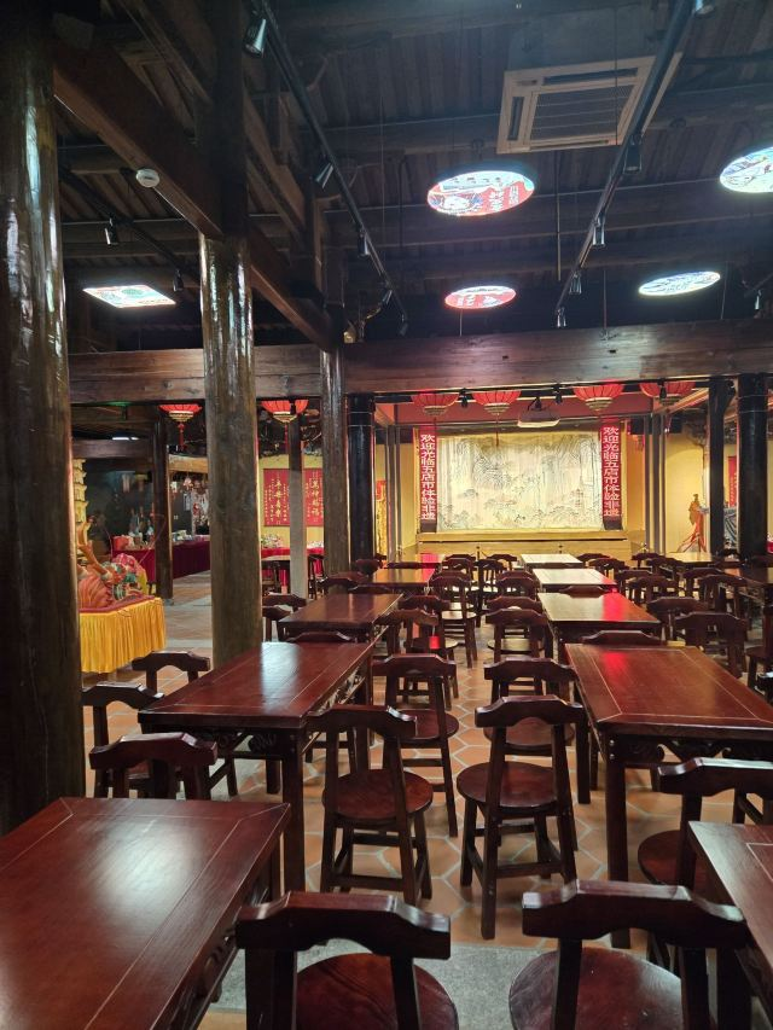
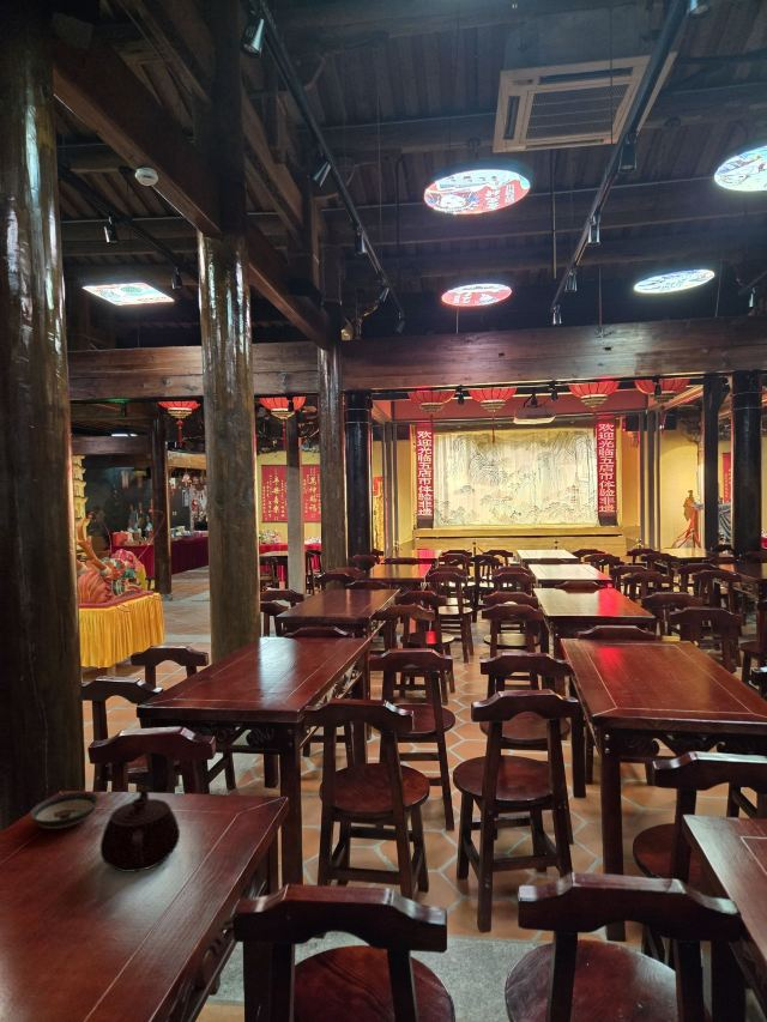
+ saucer [29,791,101,830]
+ teapot [99,785,181,873]
